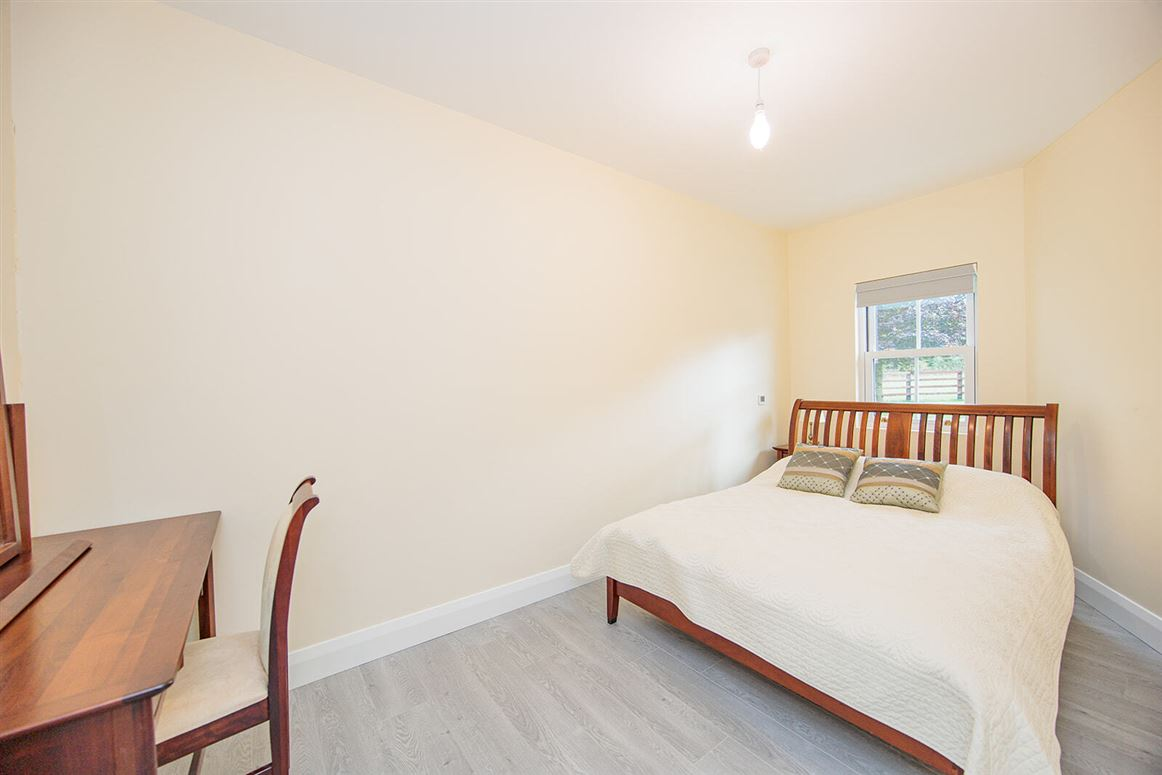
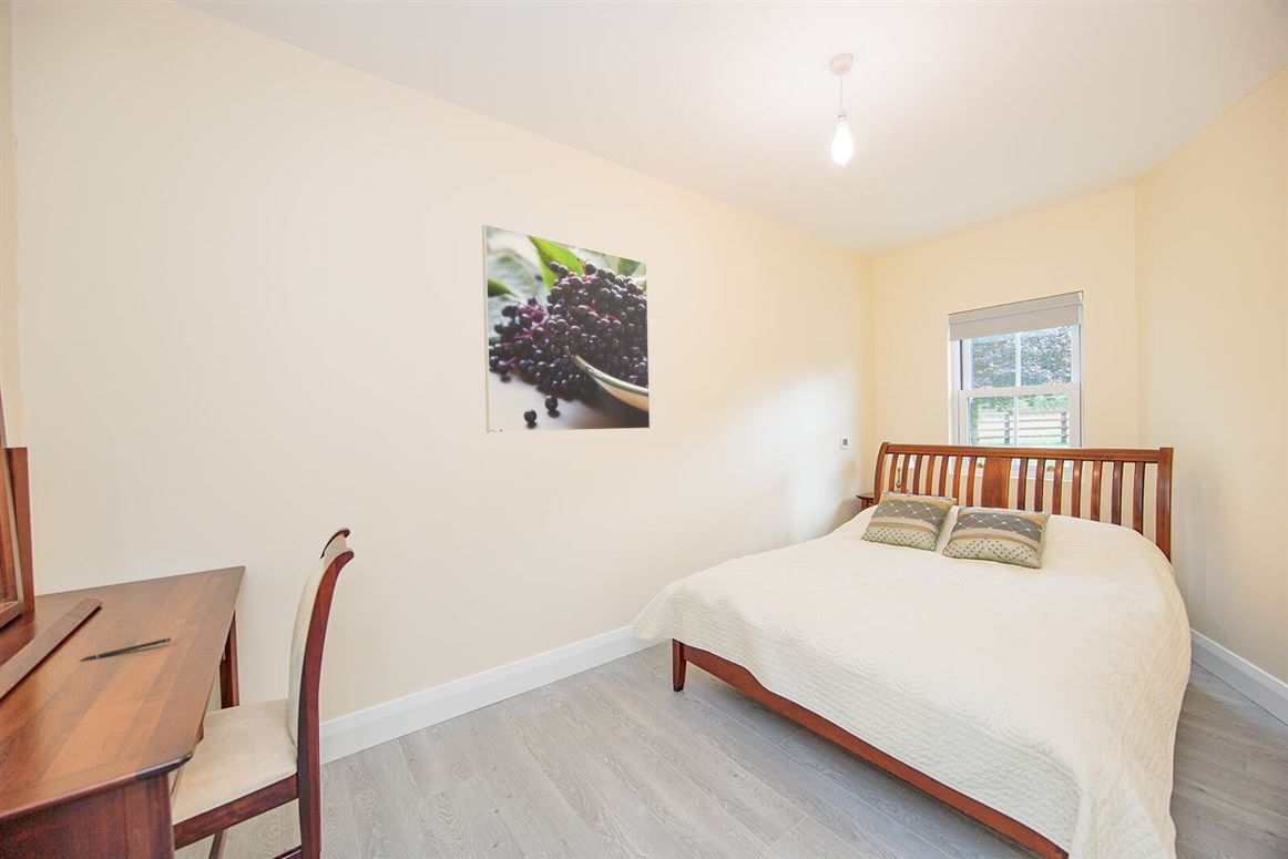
+ pen [80,636,172,662]
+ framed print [481,223,651,433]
